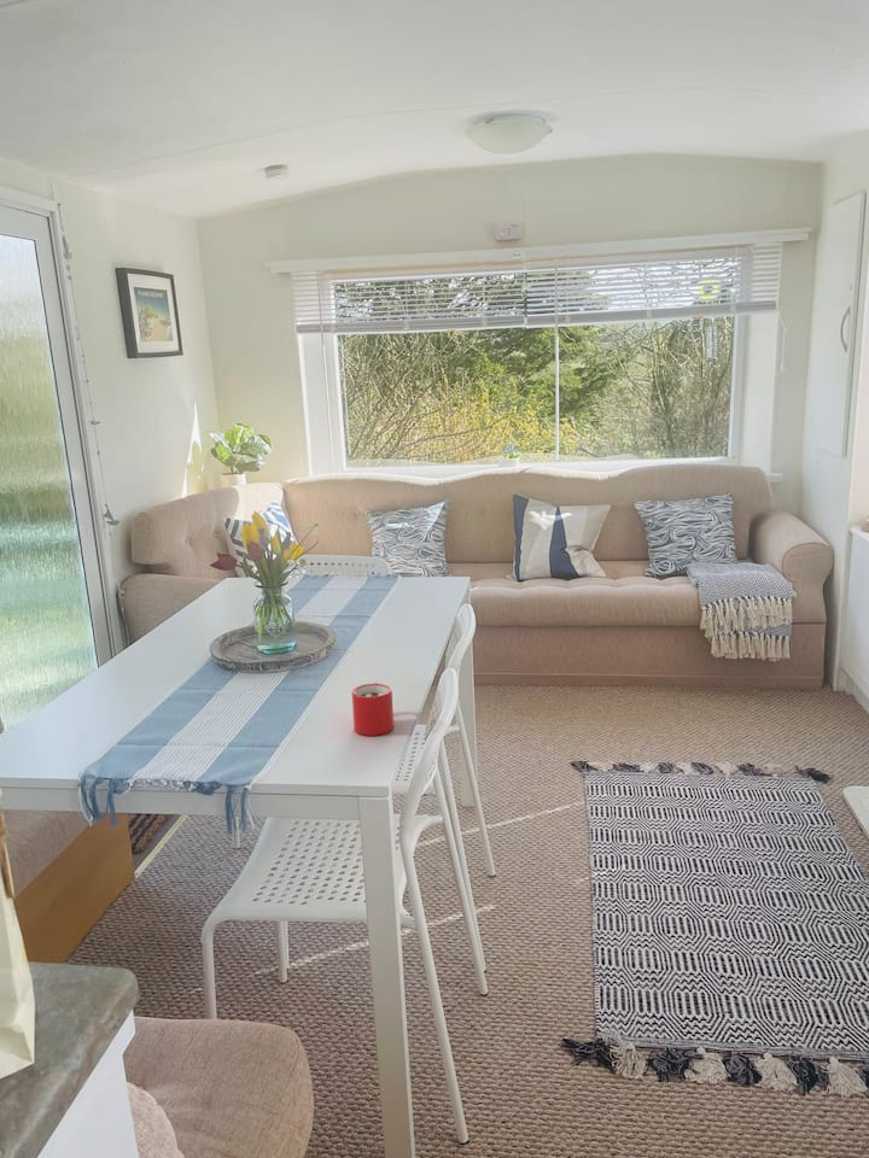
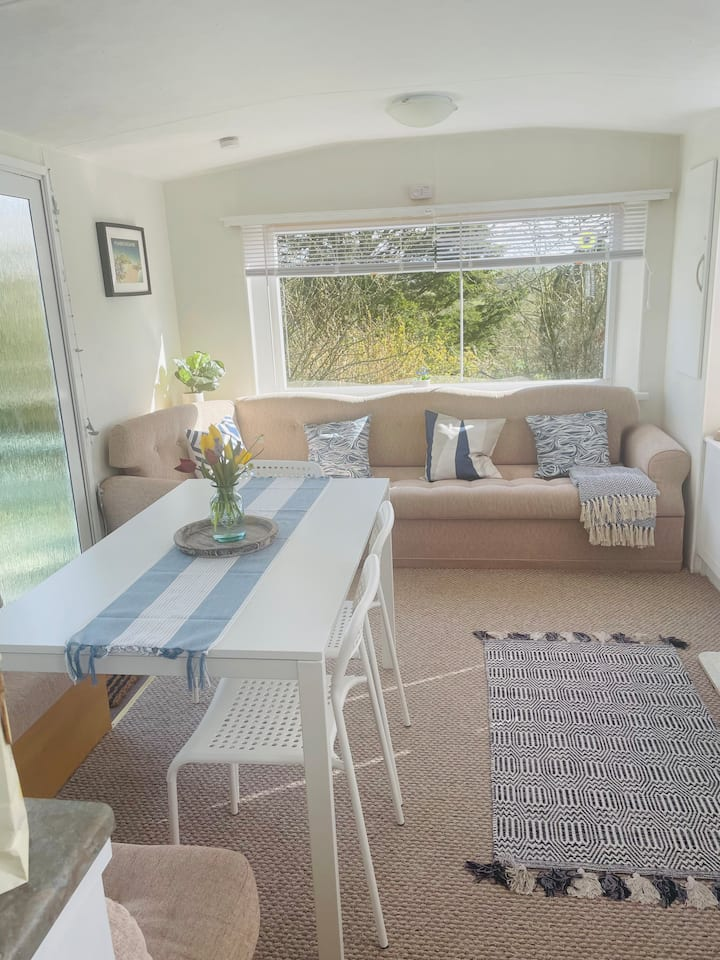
- mug [351,682,395,737]
